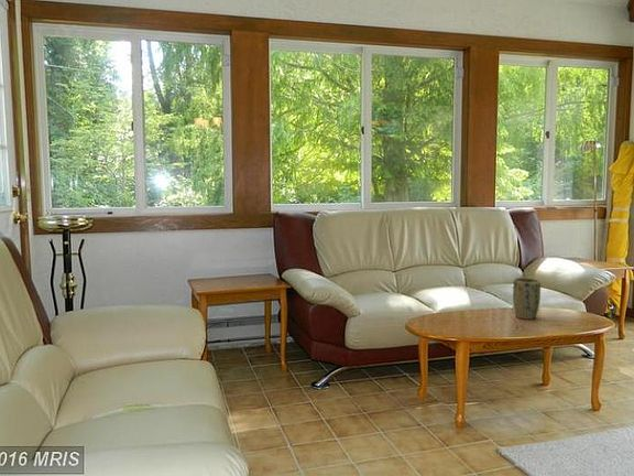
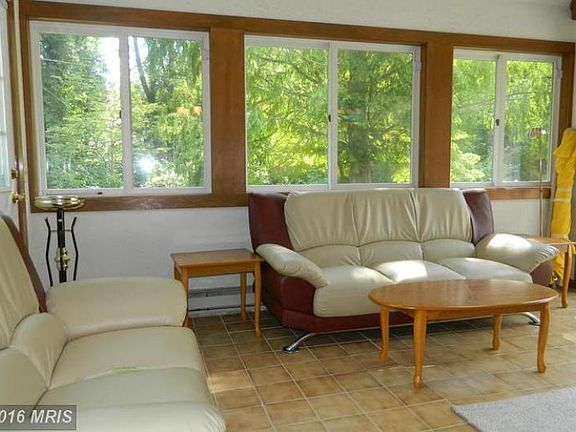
- plant pot [512,277,542,321]
